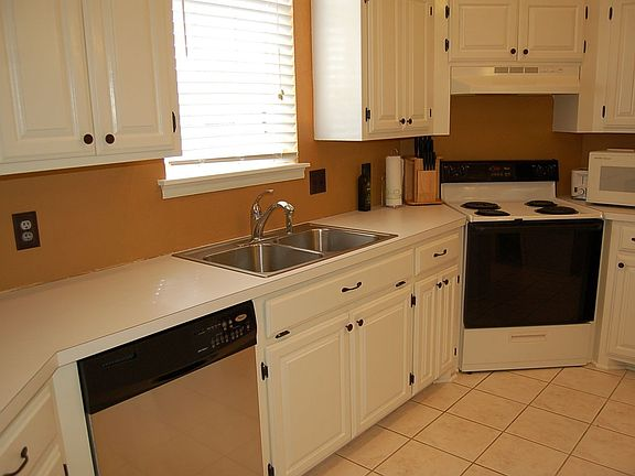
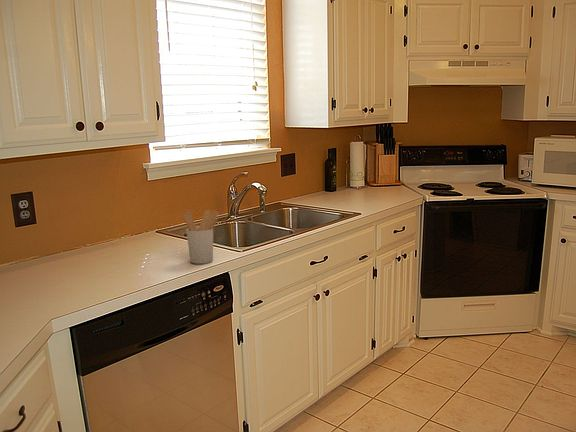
+ utensil holder [182,209,220,265]
